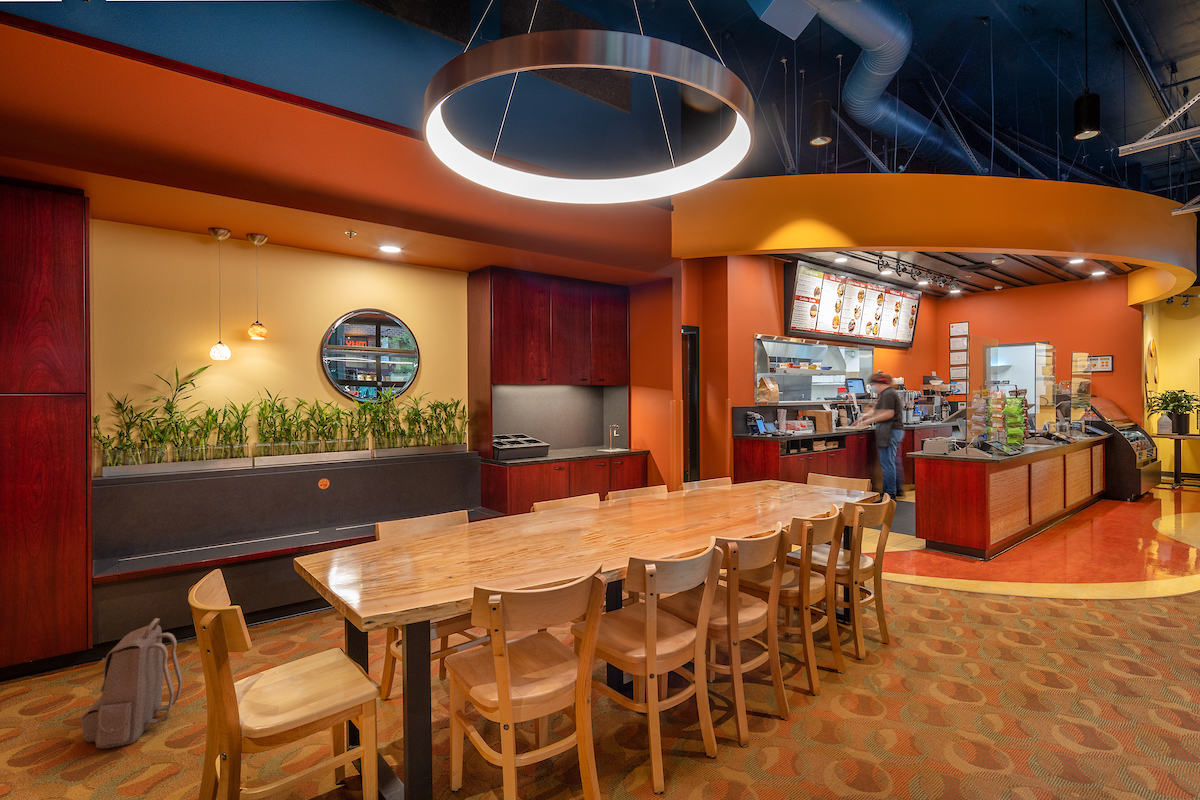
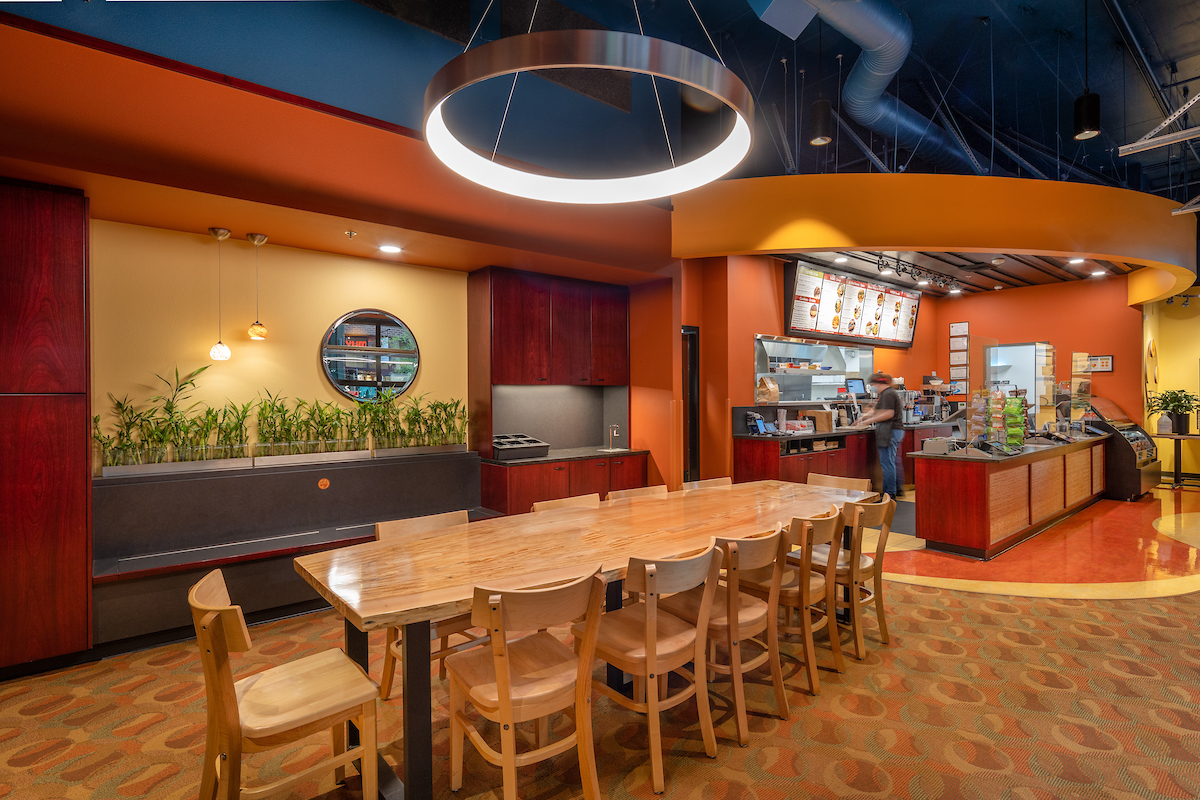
- backpack [78,617,184,749]
